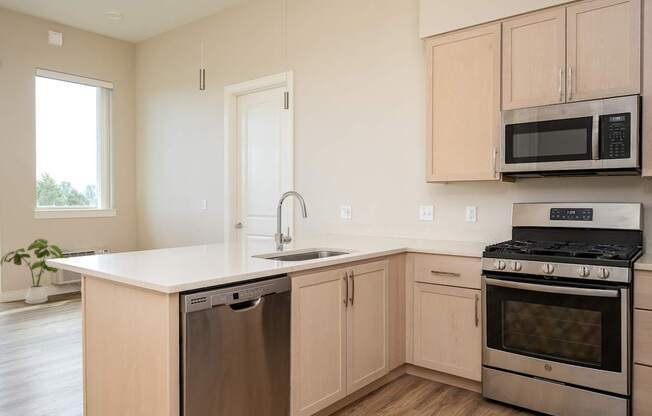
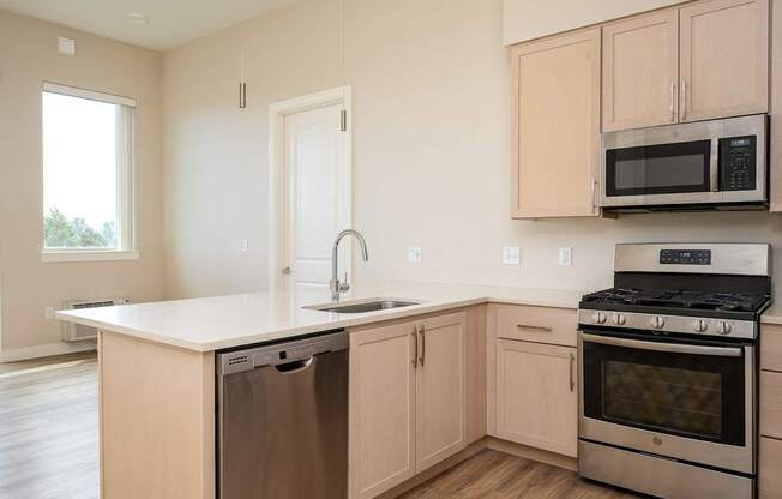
- house plant [0,238,69,305]
